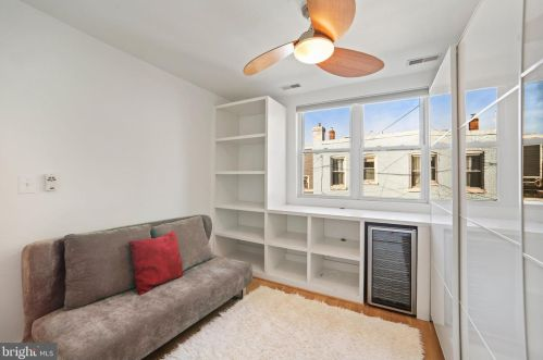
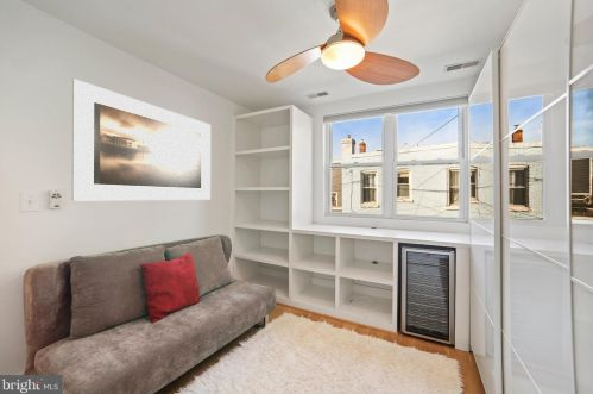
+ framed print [71,77,212,202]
